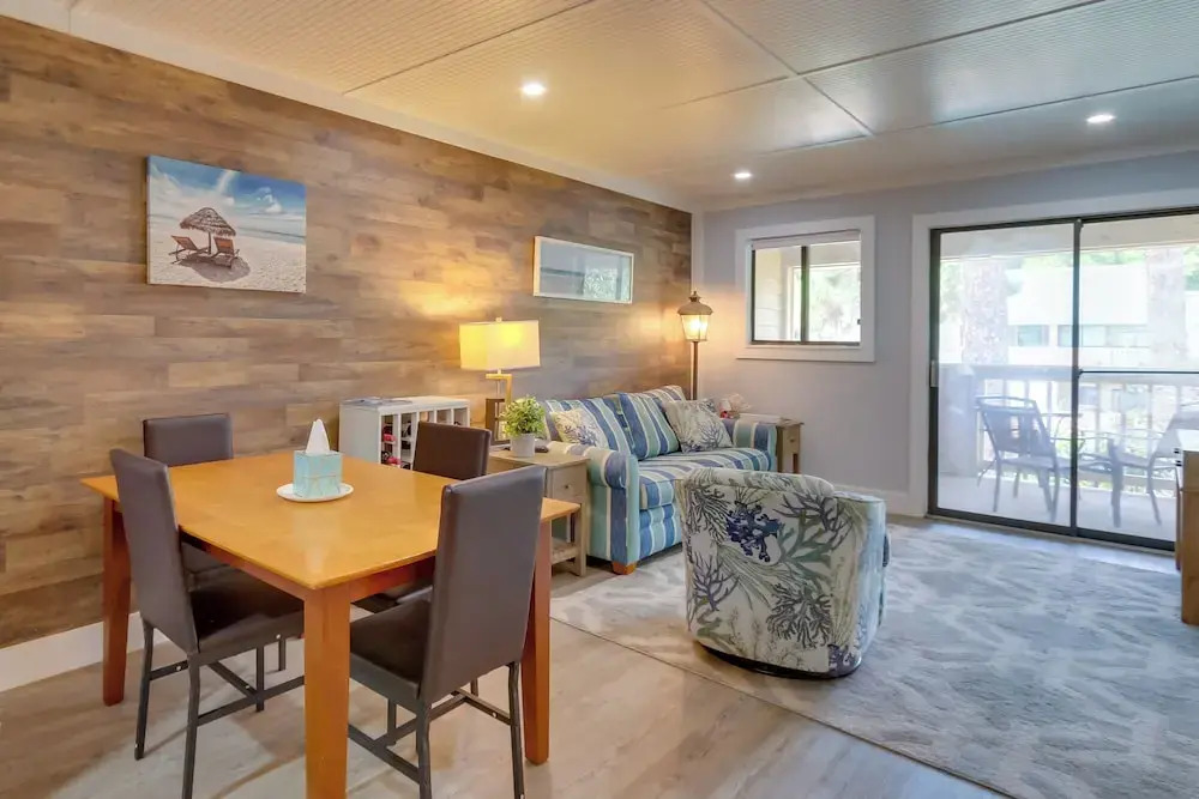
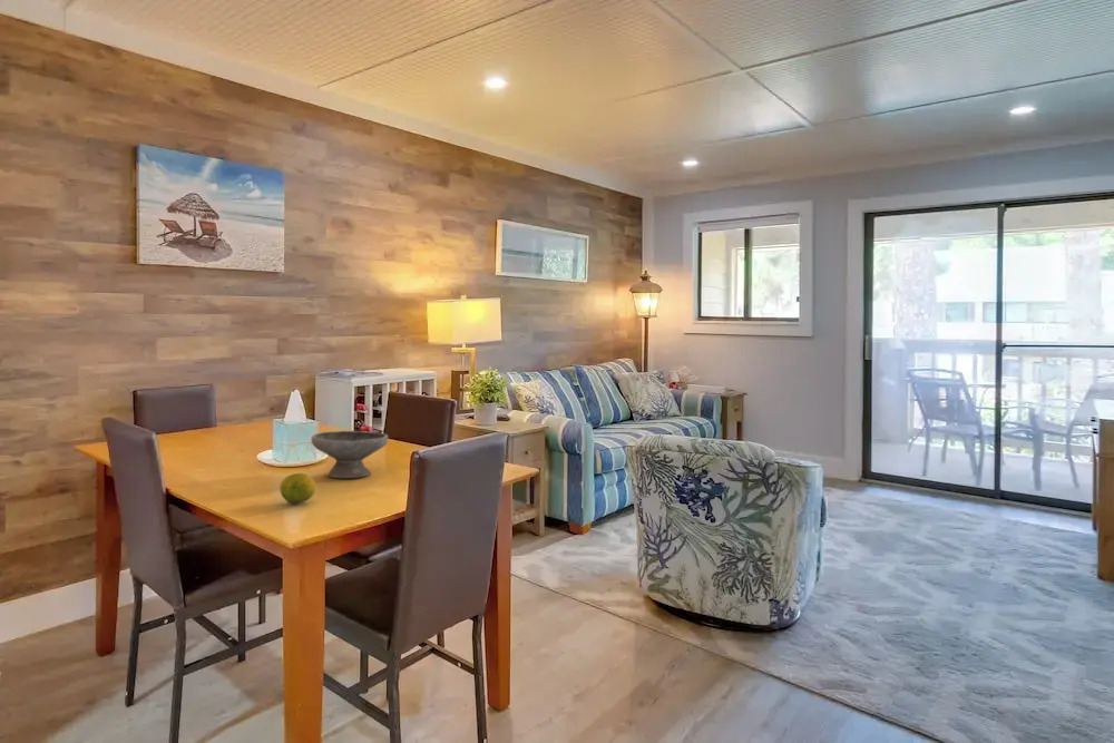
+ bowl [311,430,389,479]
+ fruit [278,472,317,505]
